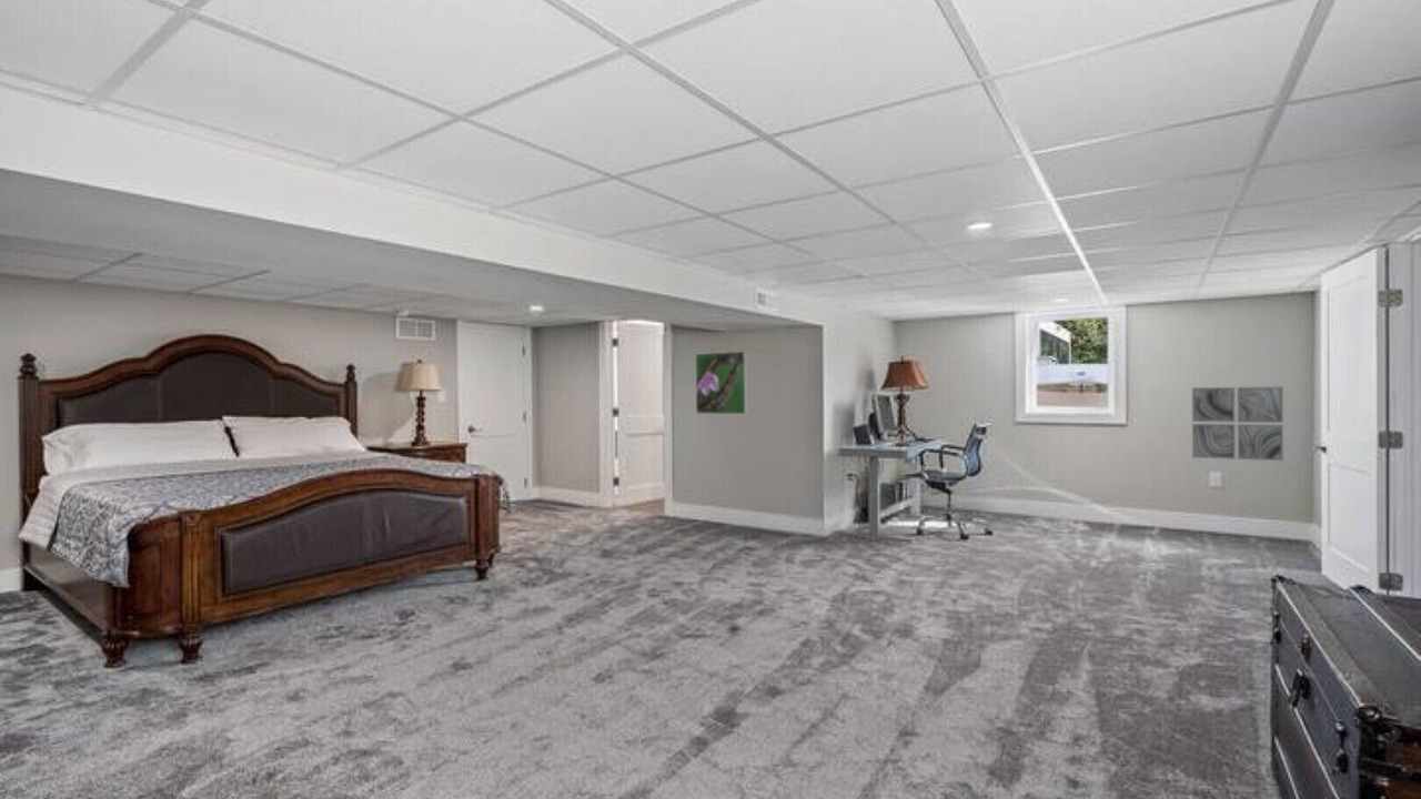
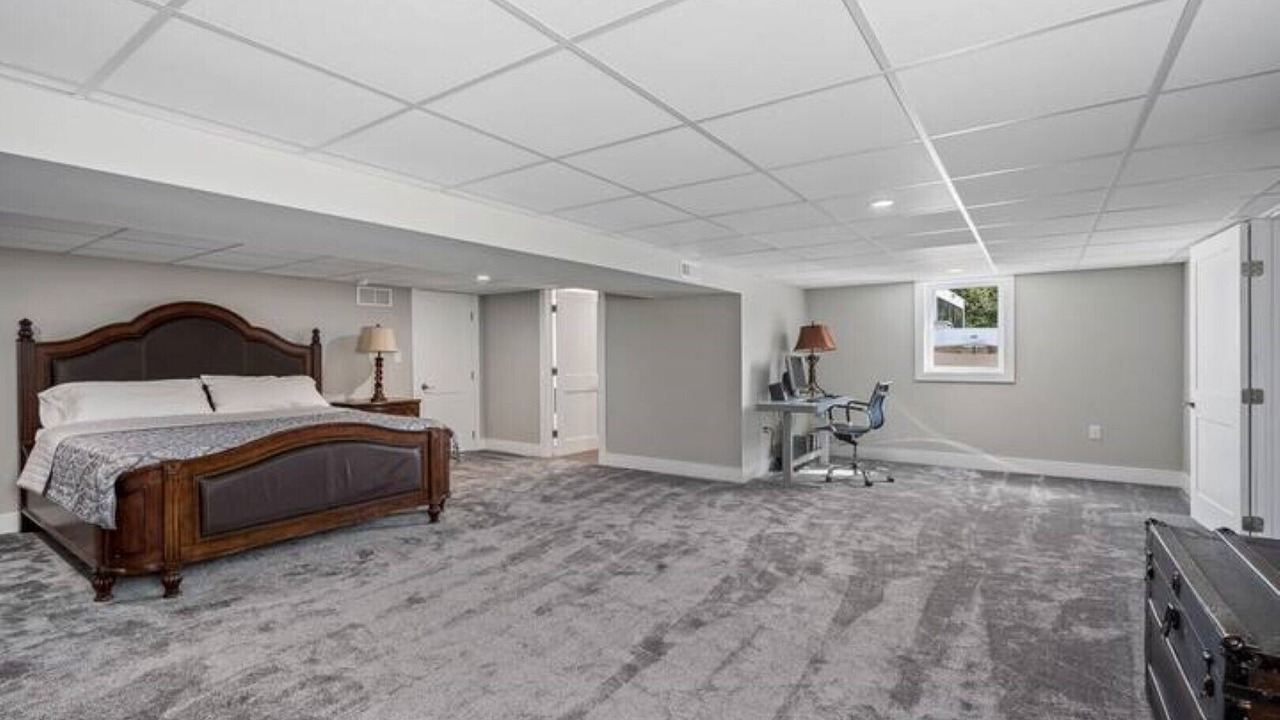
- wall art [1191,386,1284,462]
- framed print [695,351,748,415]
